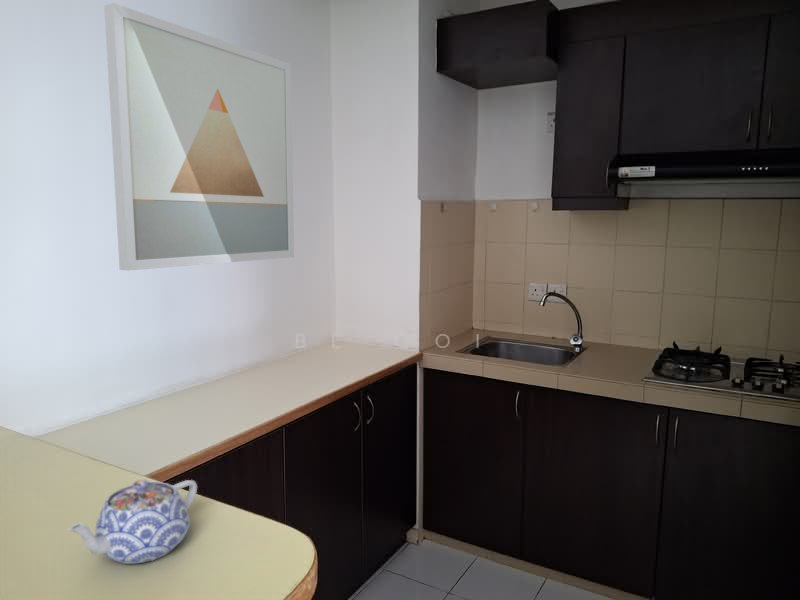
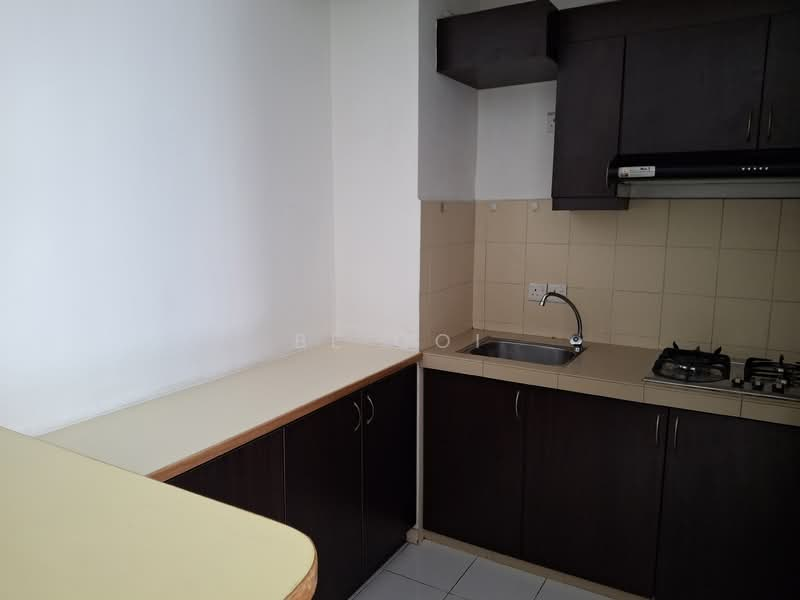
- wall art [103,2,295,272]
- teapot [66,479,198,565]
